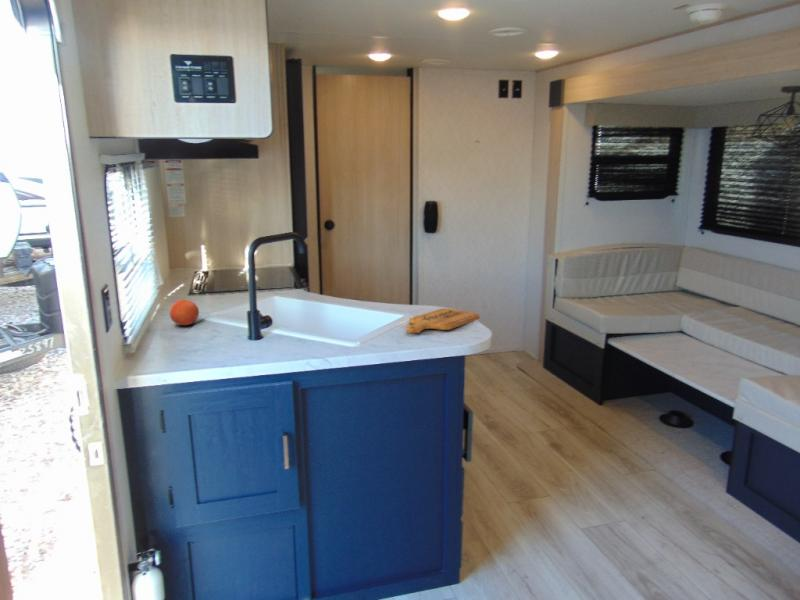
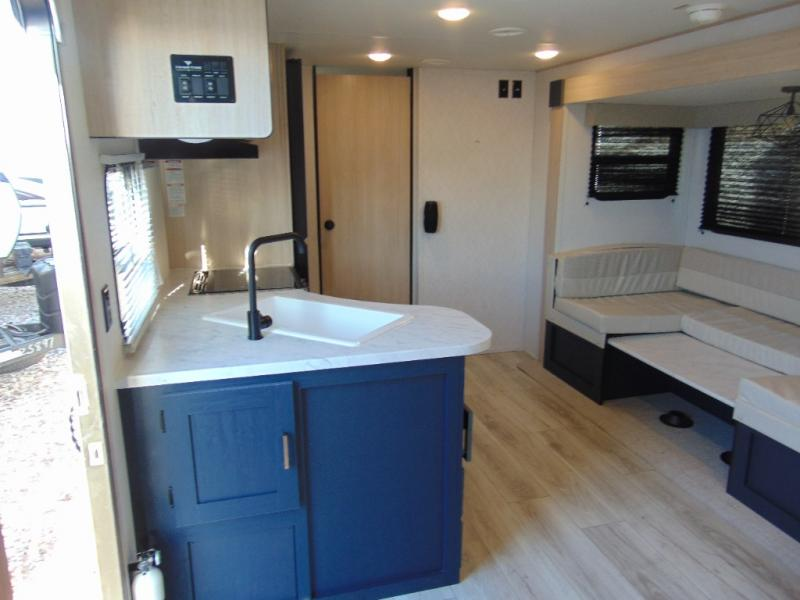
- cutting board [405,307,481,334]
- fruit [169,298,200,326]
